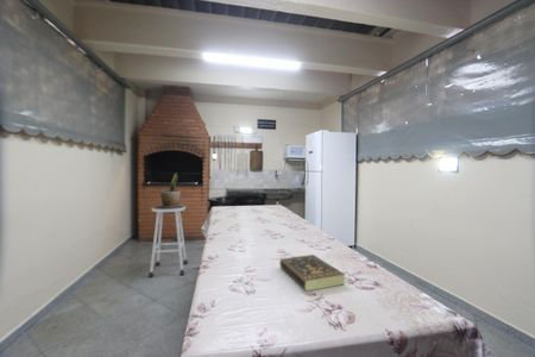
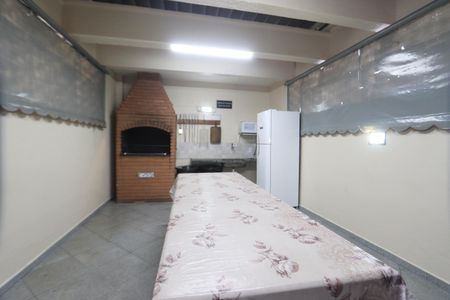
- book [279,253,346,293]
- stool [147,203,189,278]
- potted plant [159,173,181,208]
